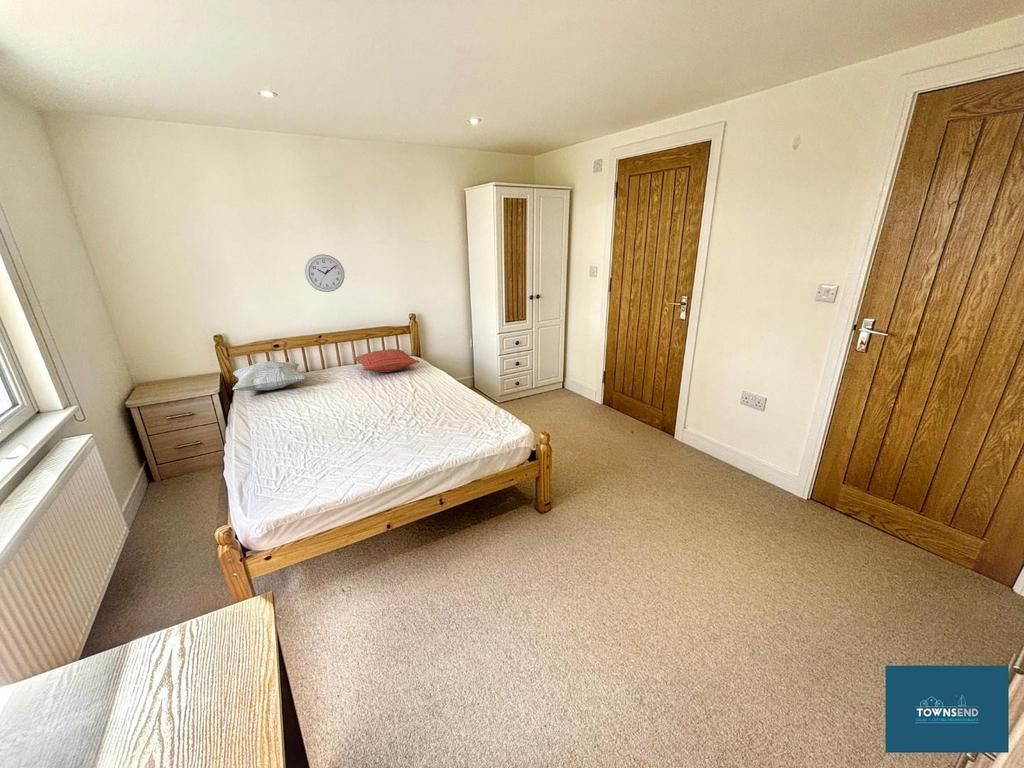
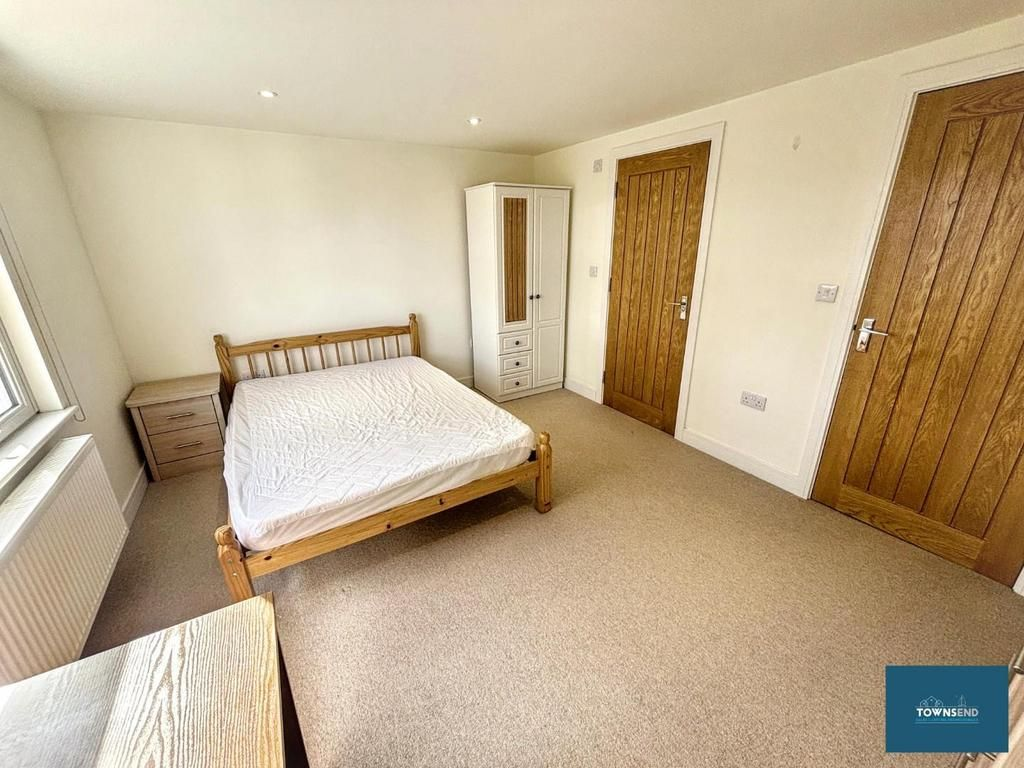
- pillow [353,348,420,373]
- decorative pillow [232,360,307,392]
- wall clock [304,253,346,293]
